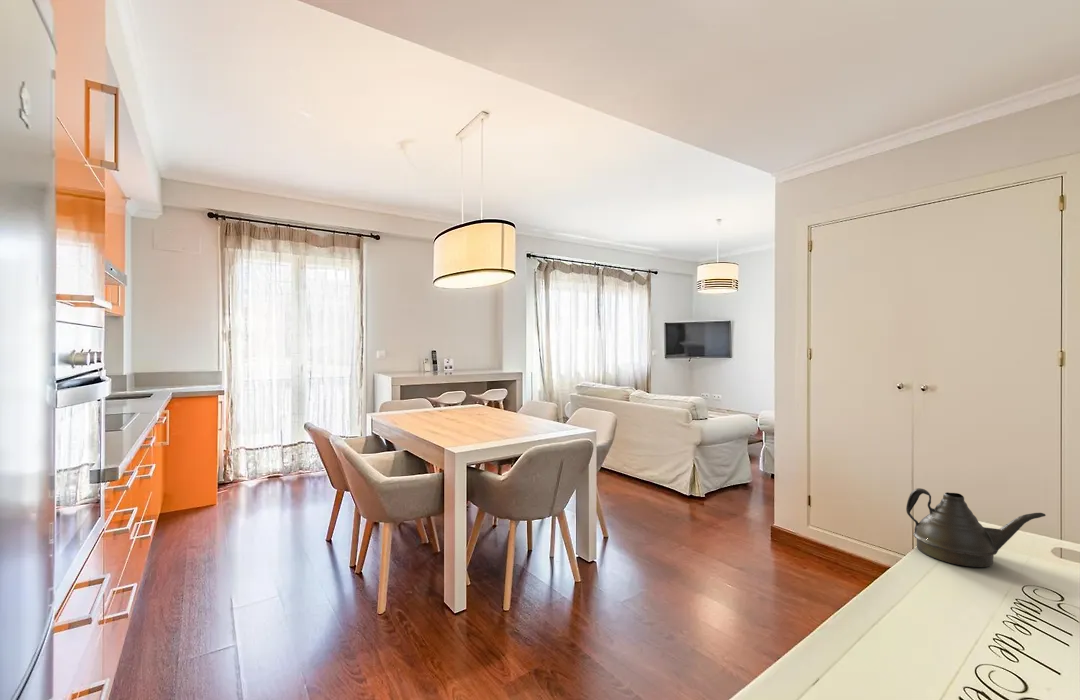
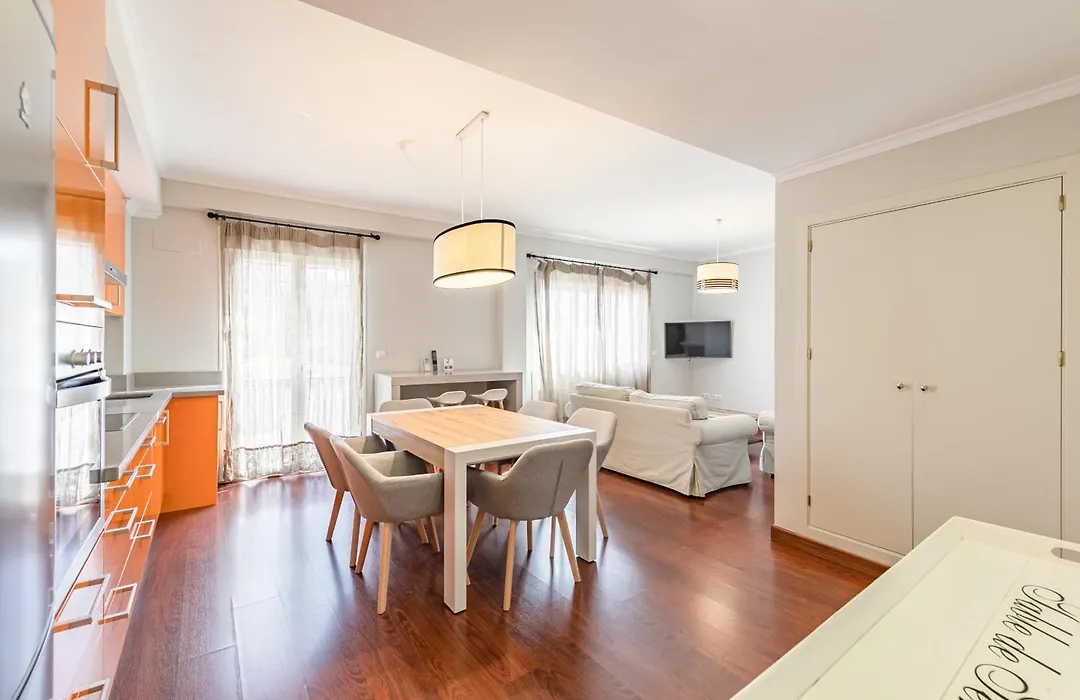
- teapot [905,487,1047,568]
